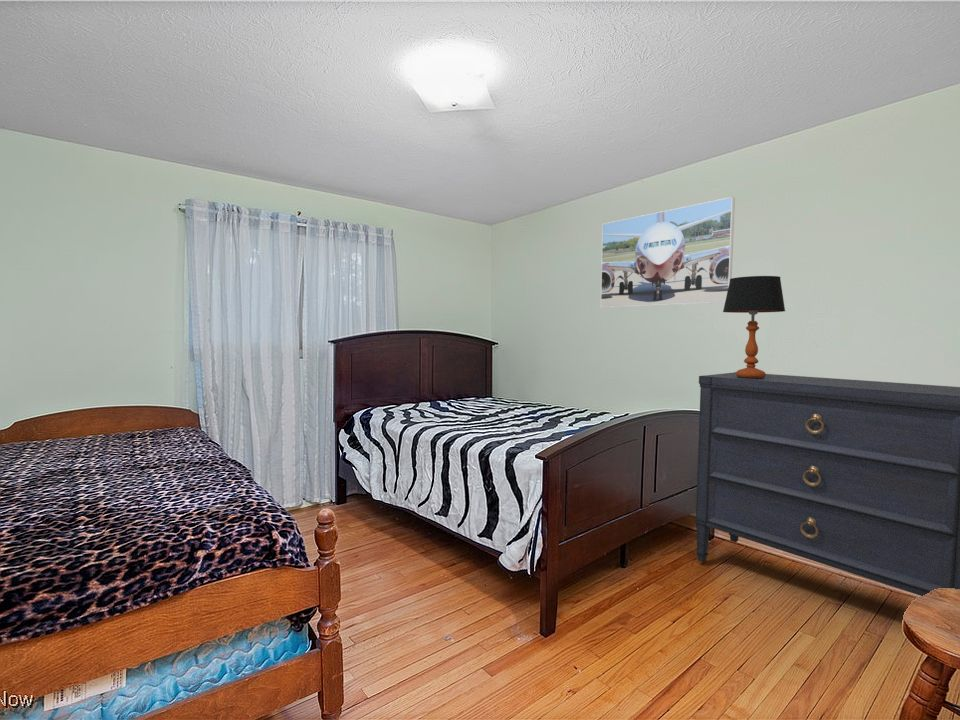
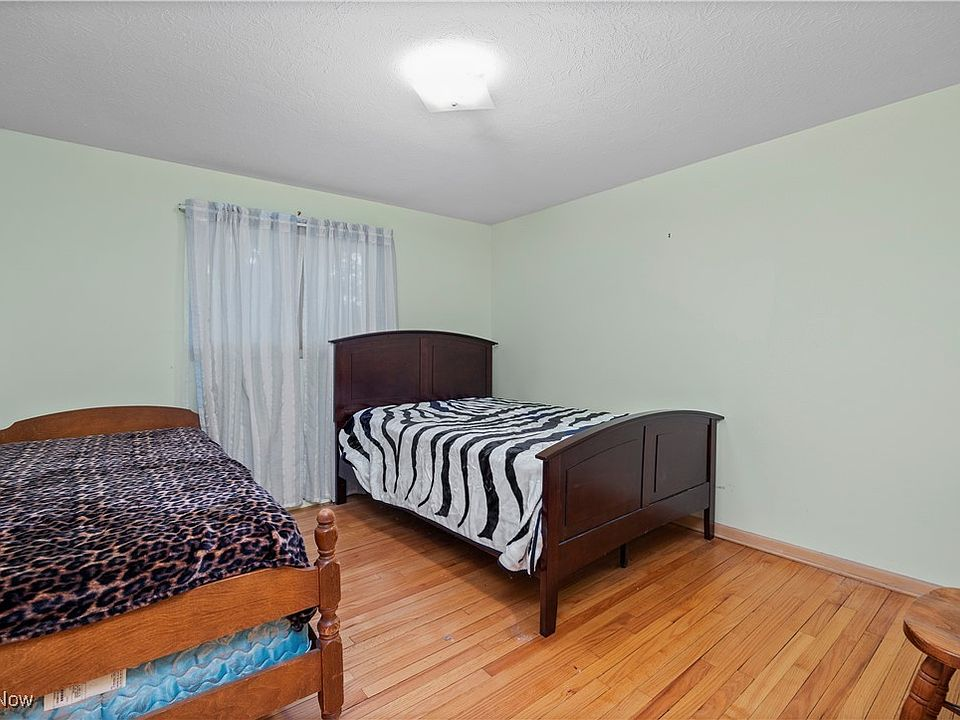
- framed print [600,196,736,309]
- dresser [693,371,960,597]
- table lamp [722,275,786,379]
